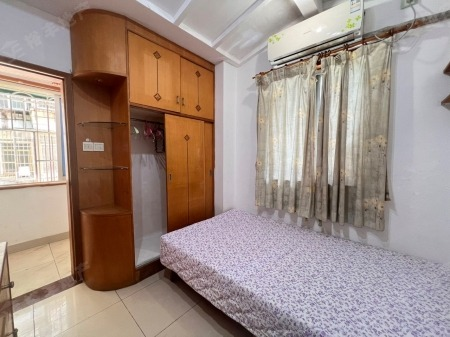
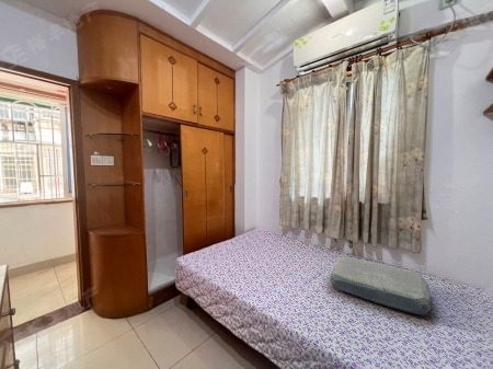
+ cushion [330,256,432,316]
